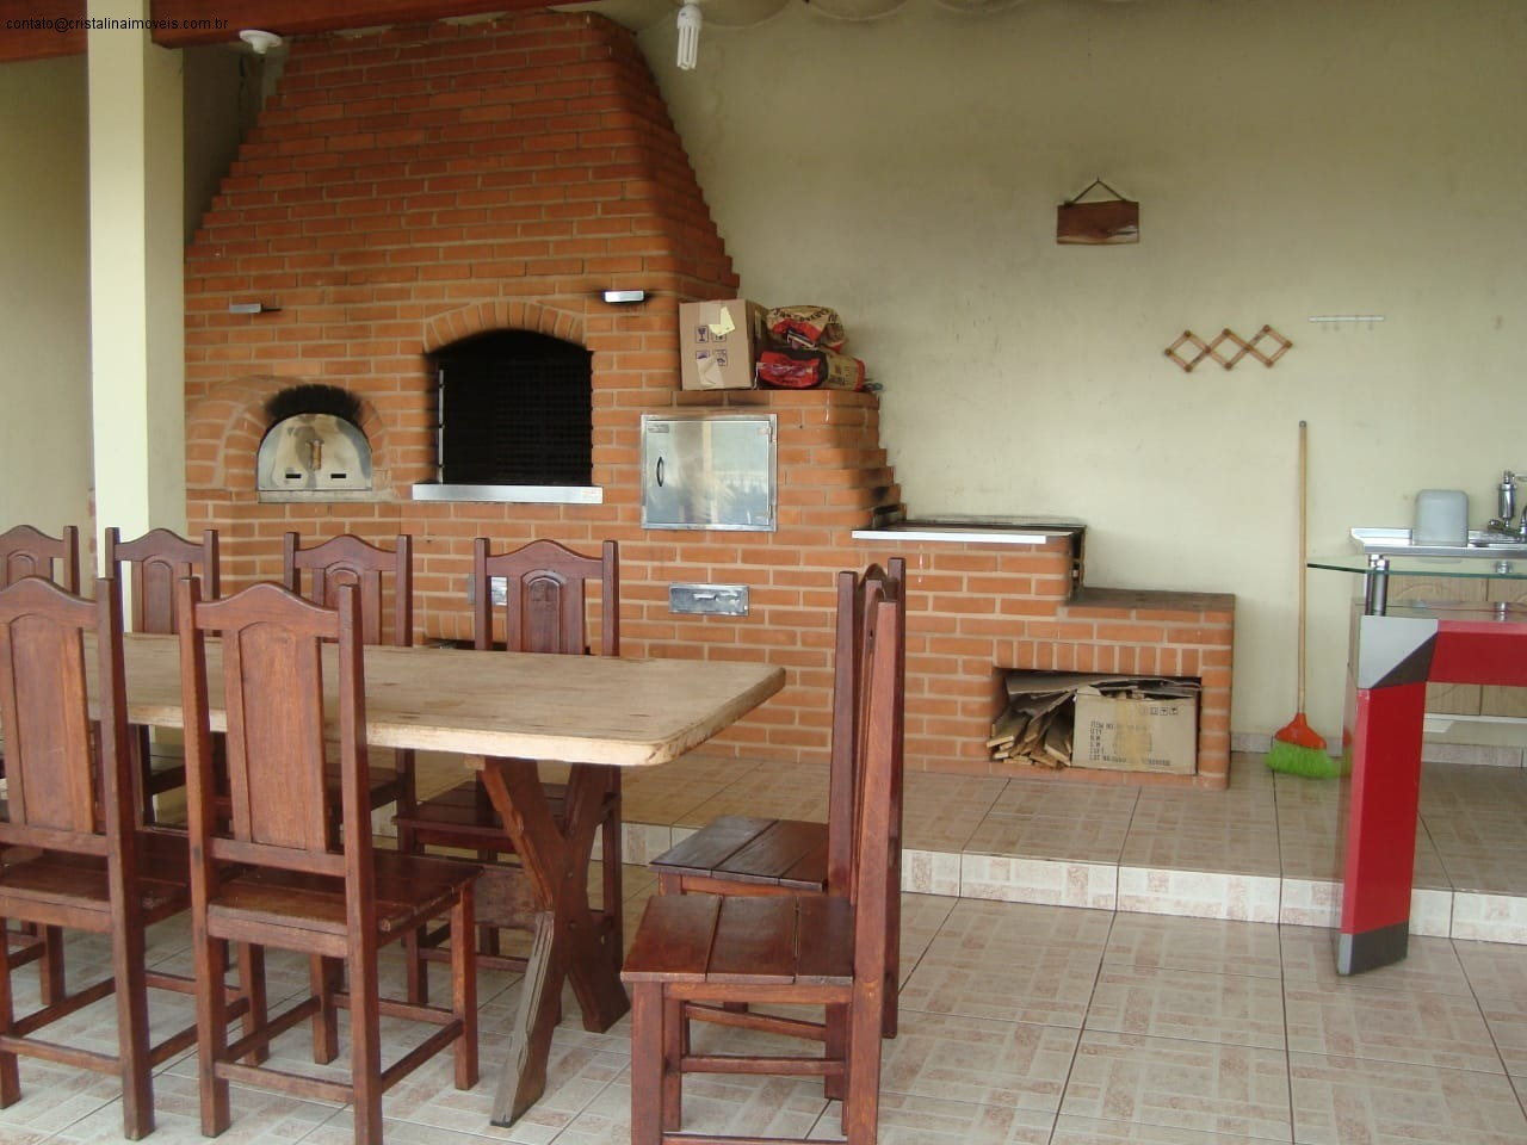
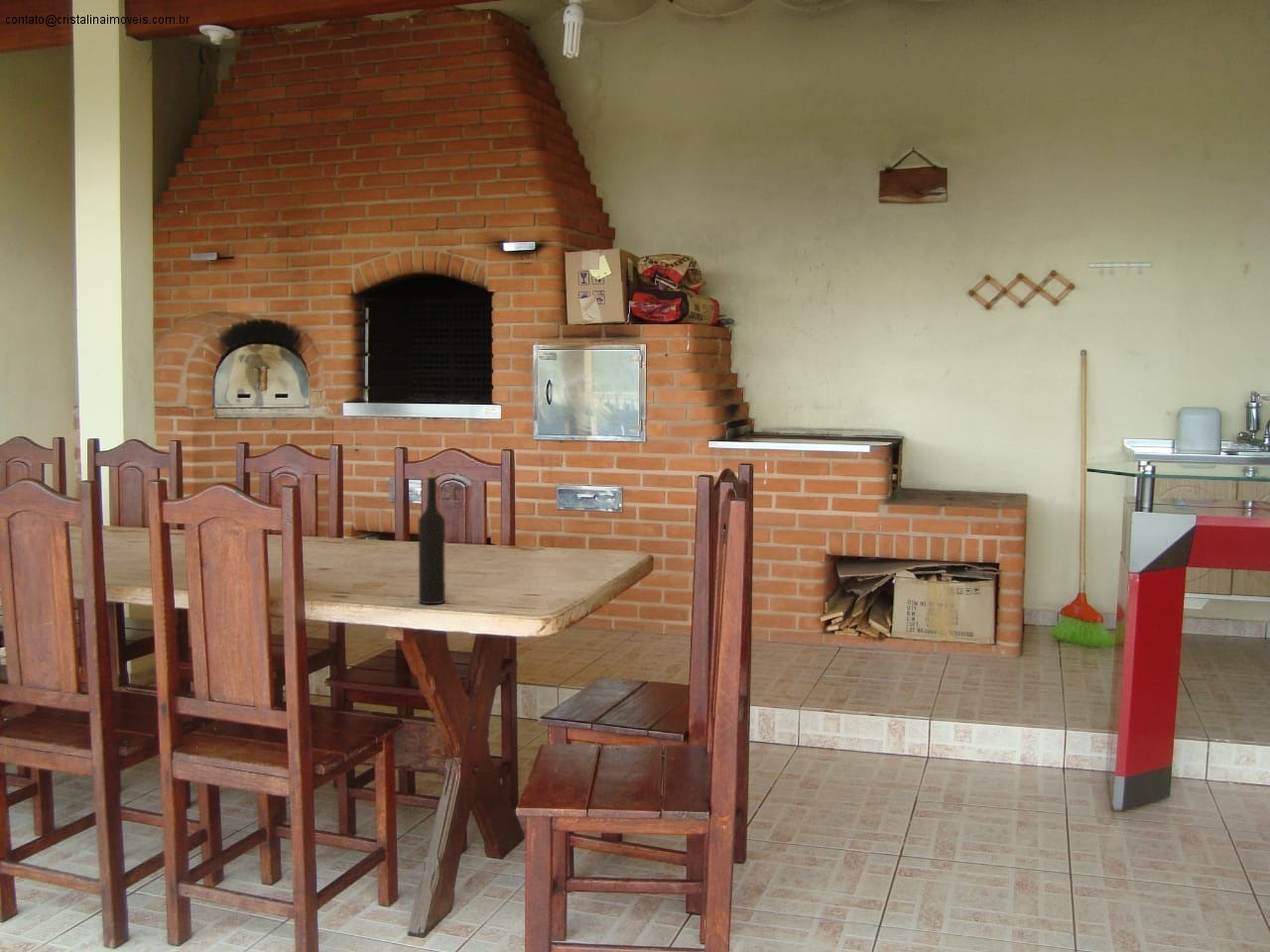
+ wine bottle [418,468,446,605]
